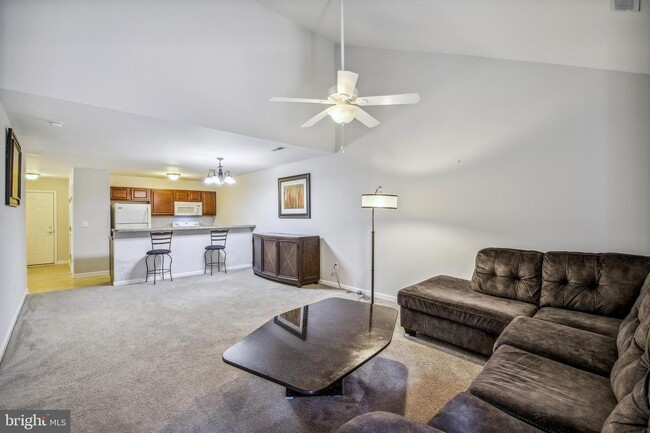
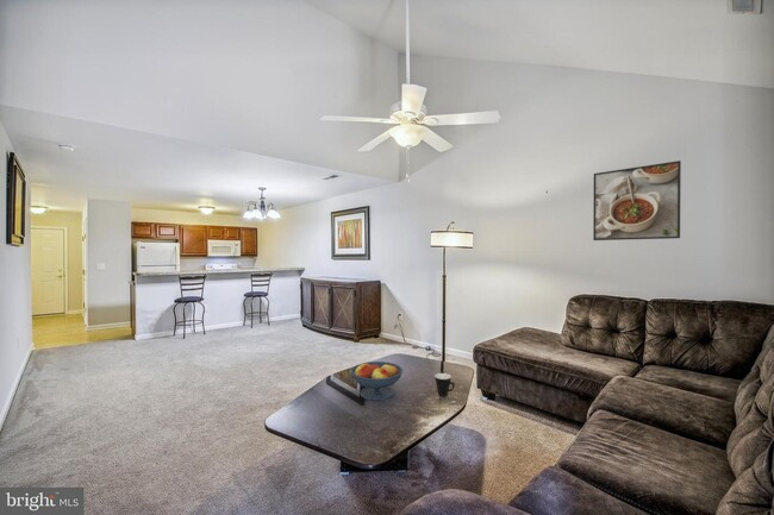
+ fruit bowl [350,360,404,402]
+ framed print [592,159,682,241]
+ mug [433,372,456,397]
